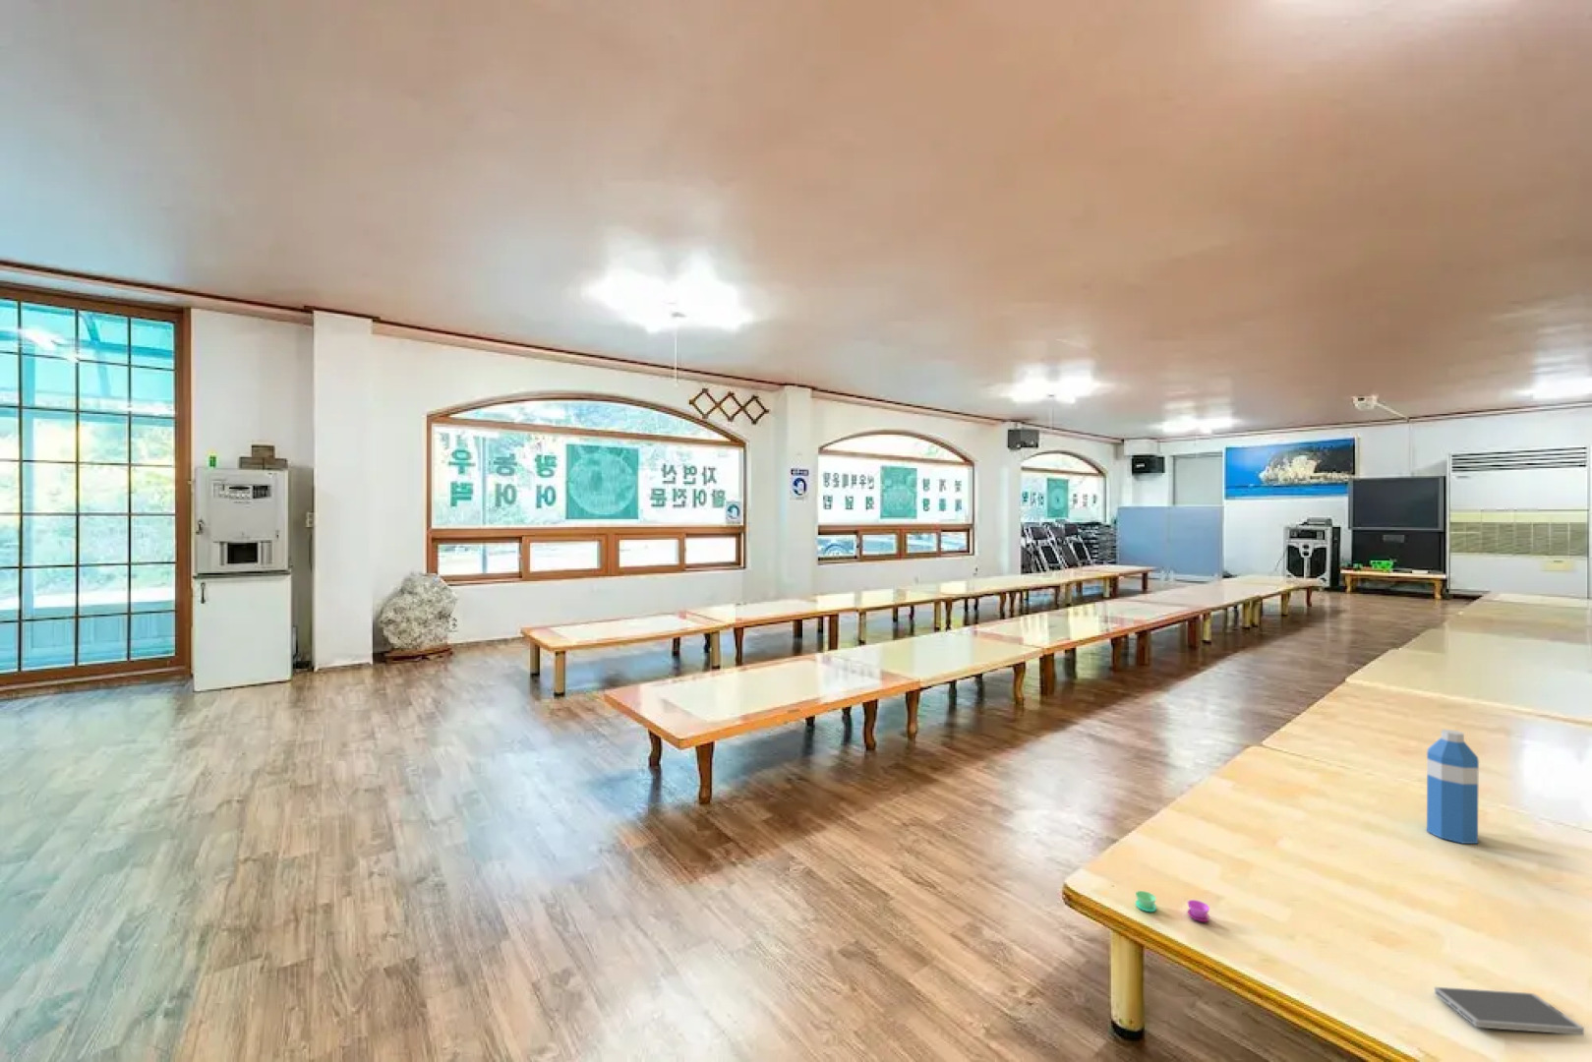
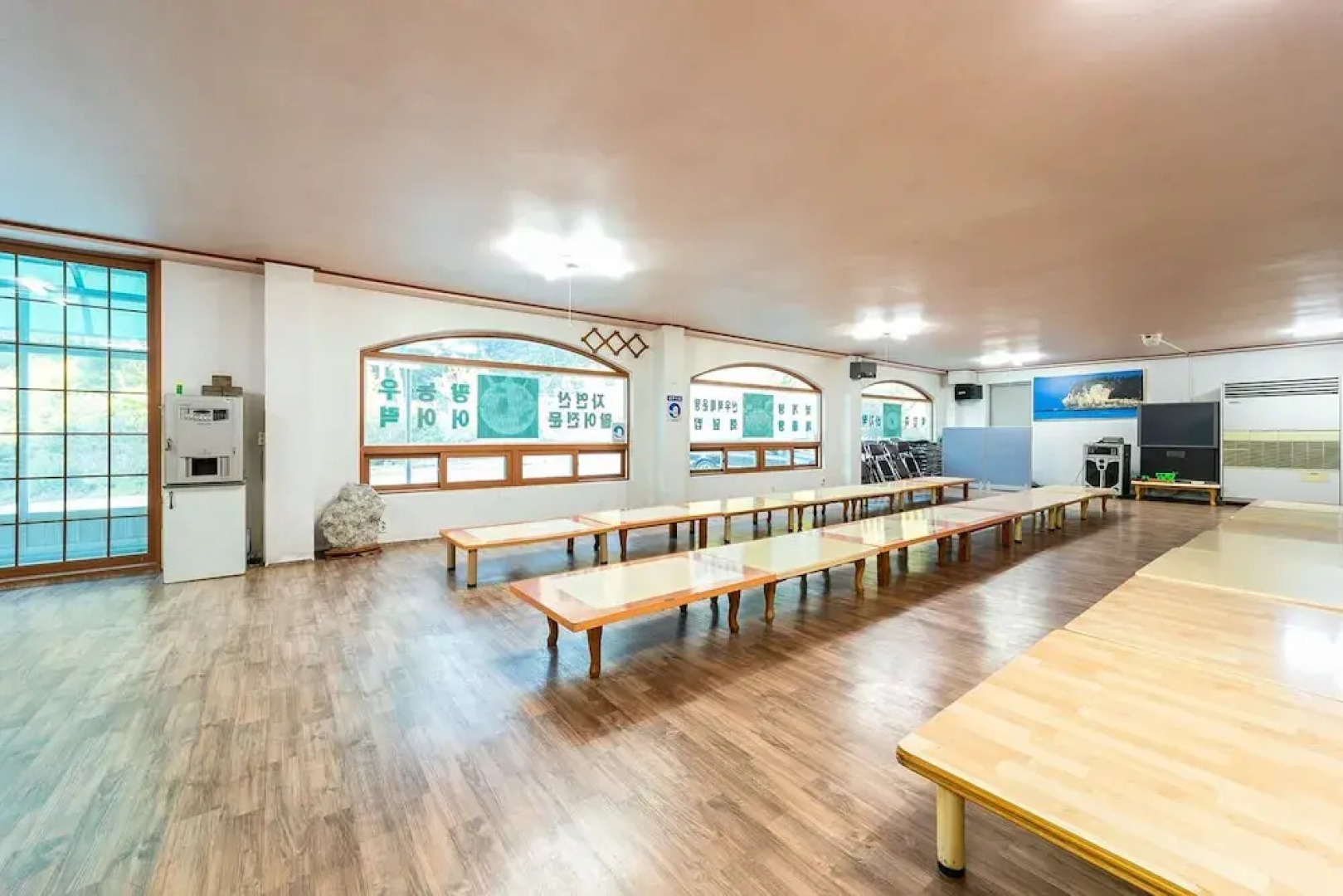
- water bottle [1426,729,1479,845]
- teacup [1134,890,1210,922]
- smartphone [1433,986,1585,1036]
